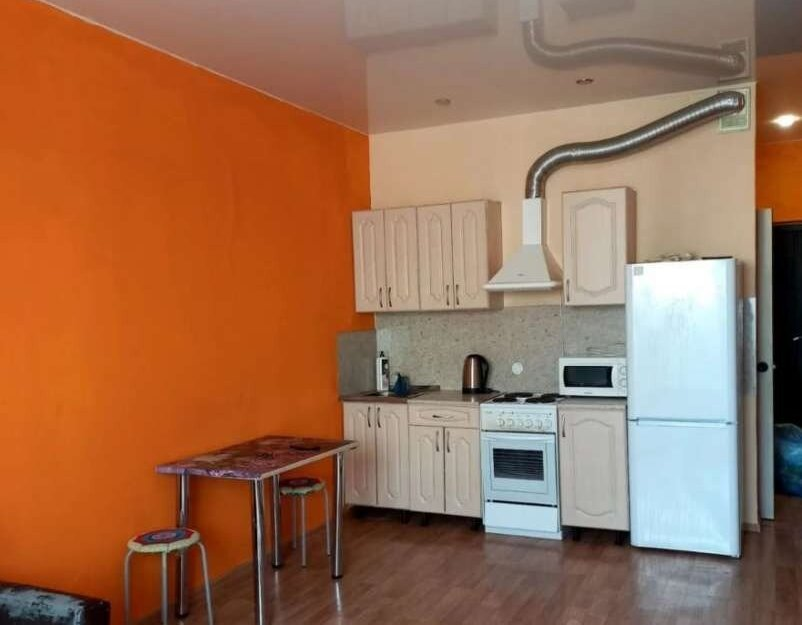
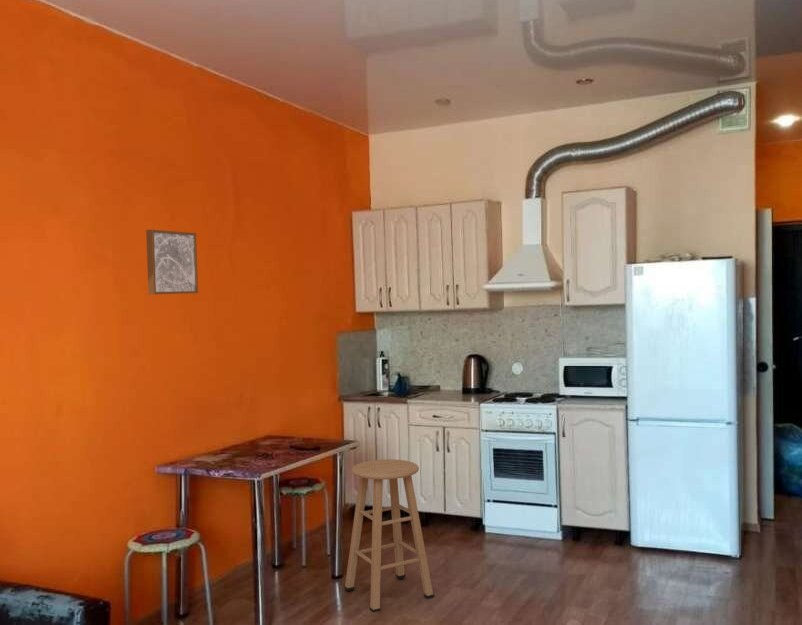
+ wall art [145,229,199,296]
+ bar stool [343,458,435,613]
